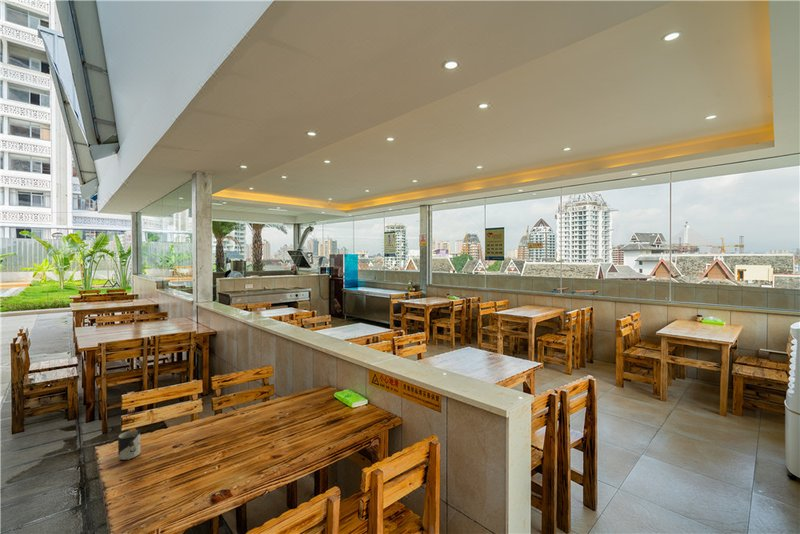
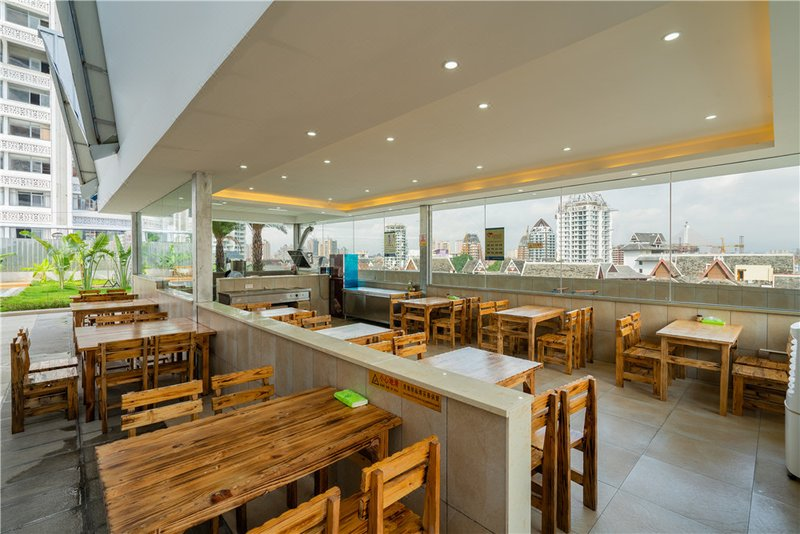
- cup [117,429,141,461]
